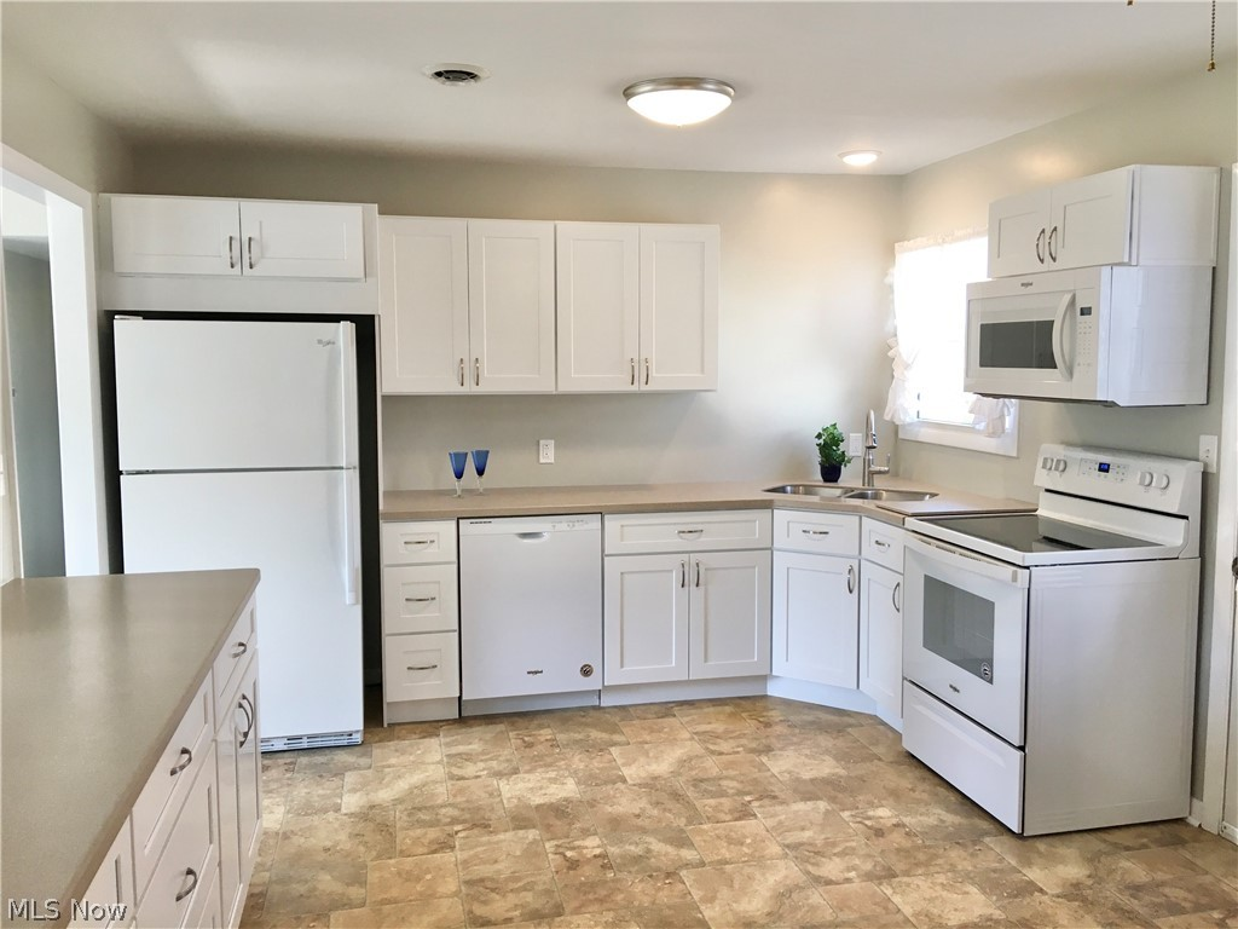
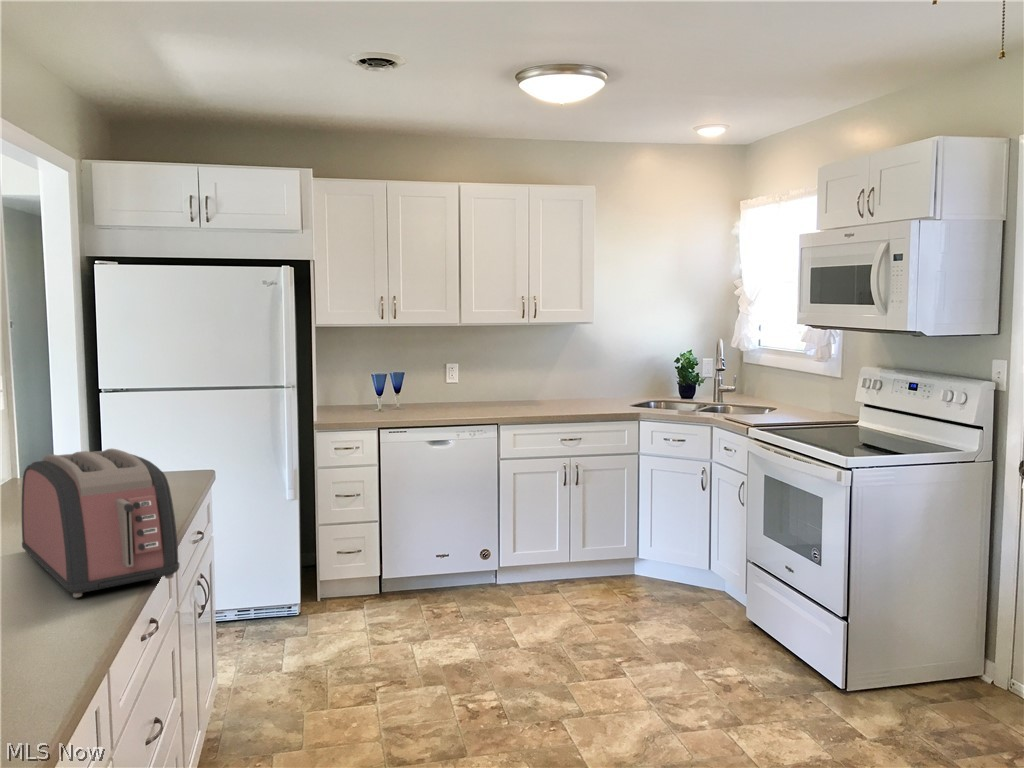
+ toaster [21,448,180,598]
